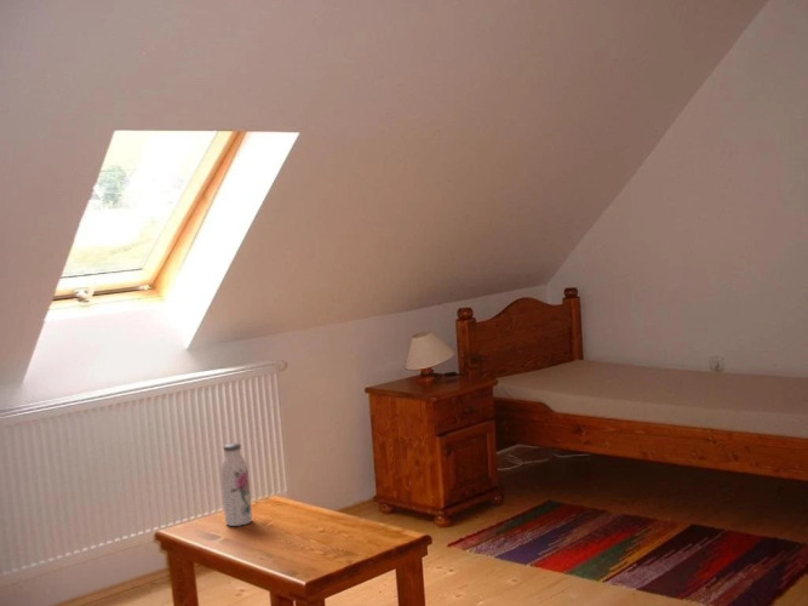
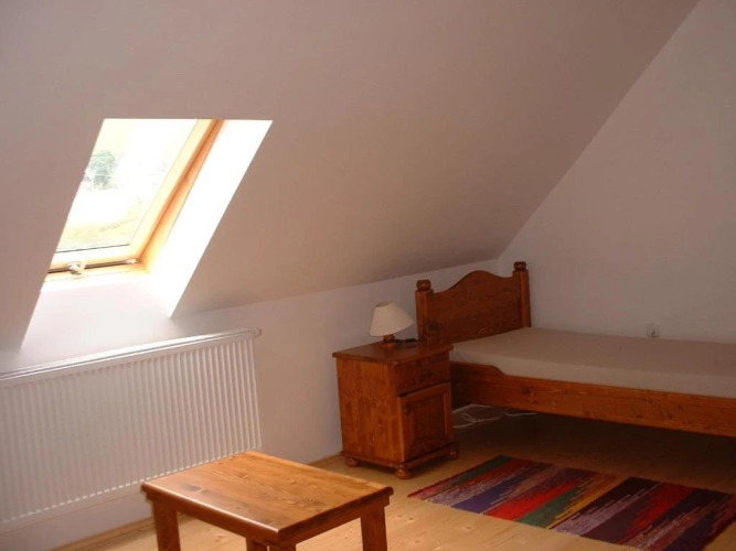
- water bottle [219,442,253,527]
